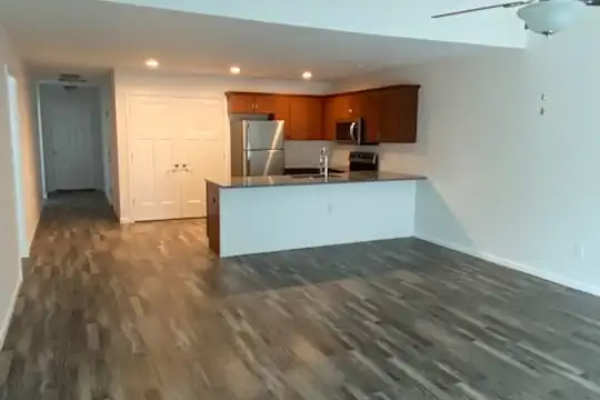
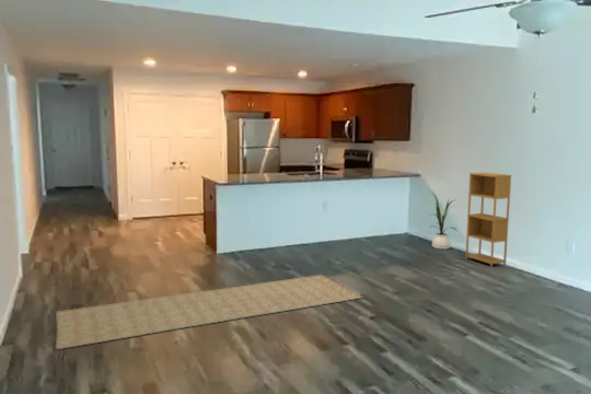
+ house plant [428,190,459,251]
+ rug [55,274,364,350]
+ shelving unit [464,172,512,268]
